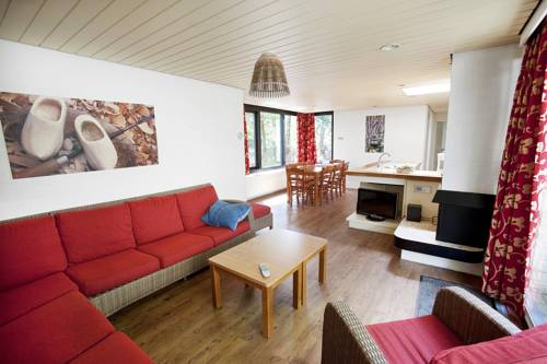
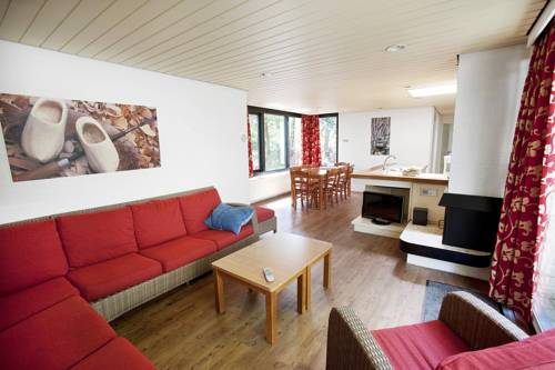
- lamp shade [247,50,291,99]
